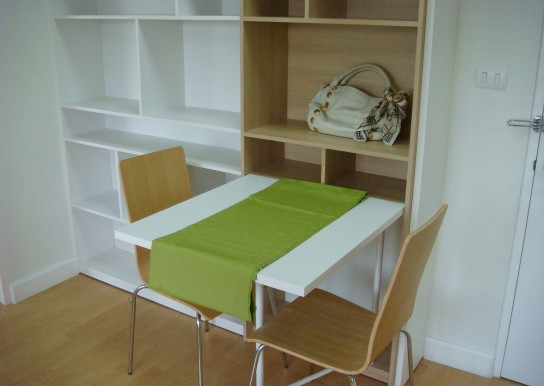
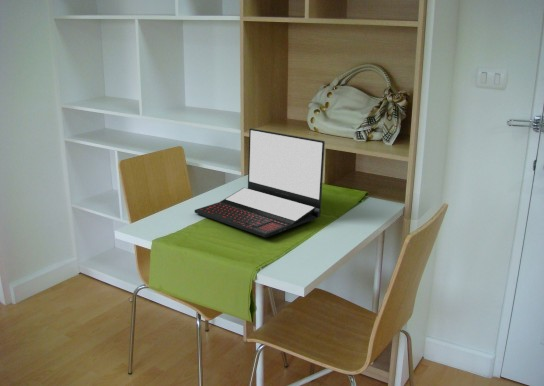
+ laptop [194,128,326,238]
